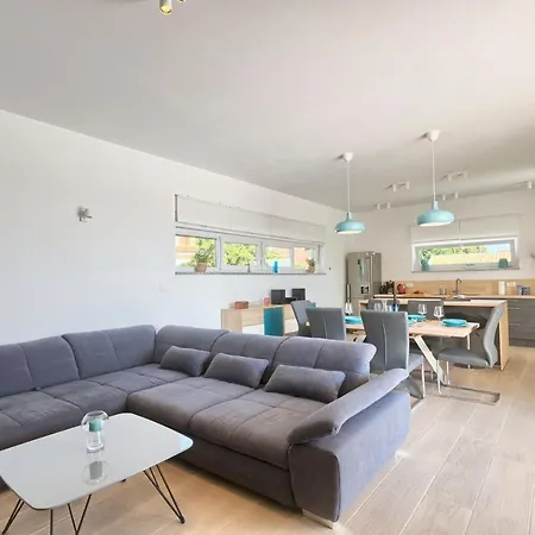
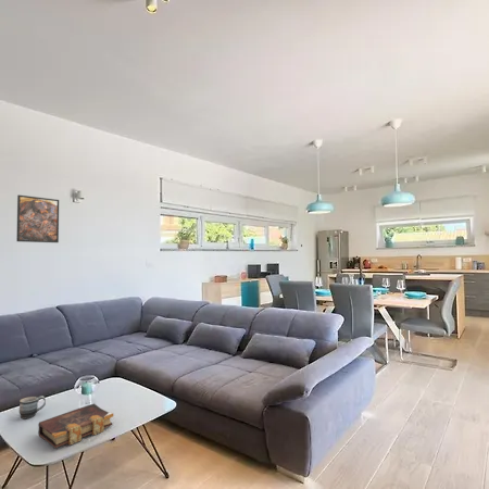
+ book [37,403,114,449]
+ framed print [15,195,60,243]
+ mug [18,394,47,419]
